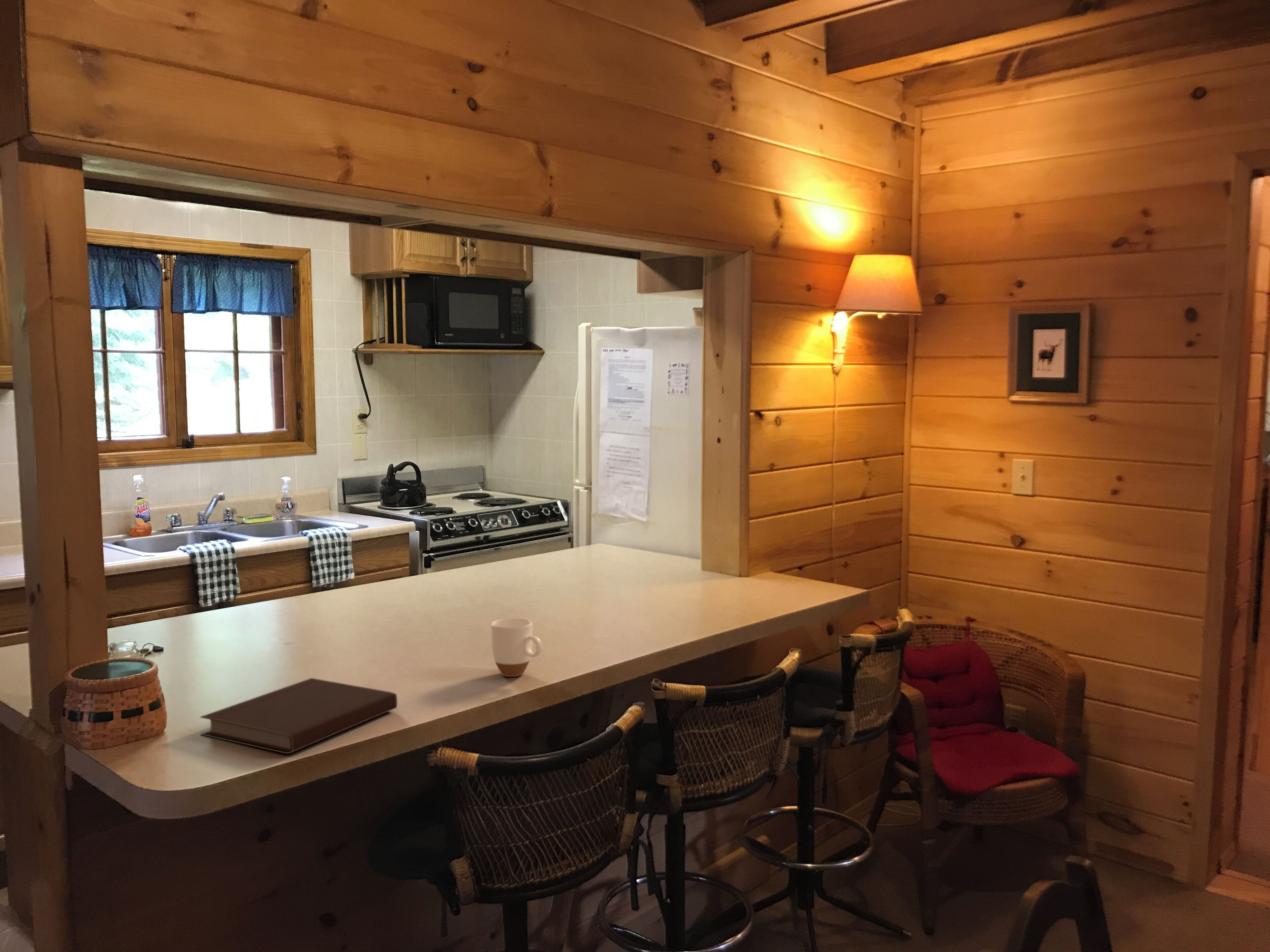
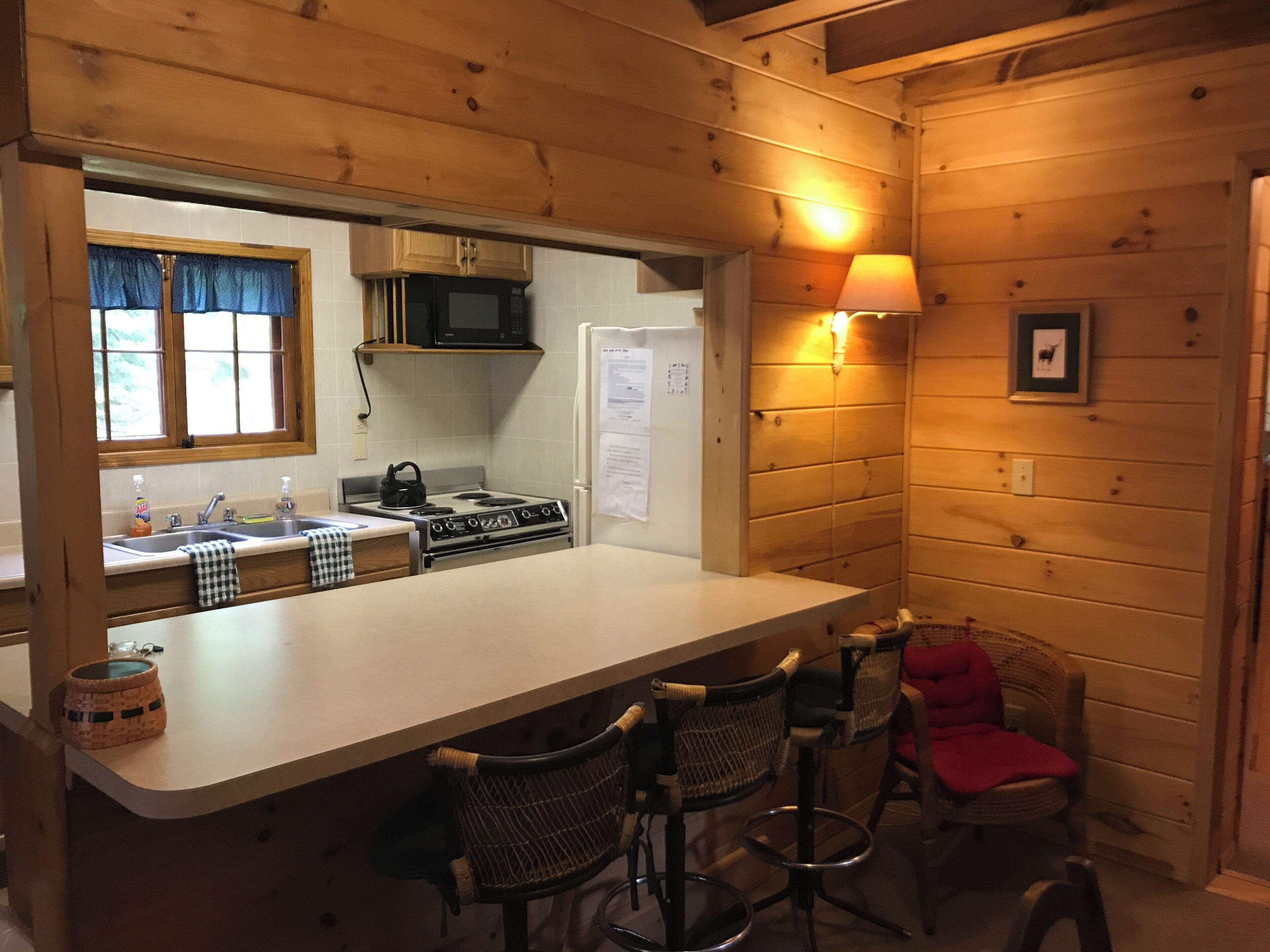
- mug [491,618,543,677]
- notebook [199,678,398,754]
